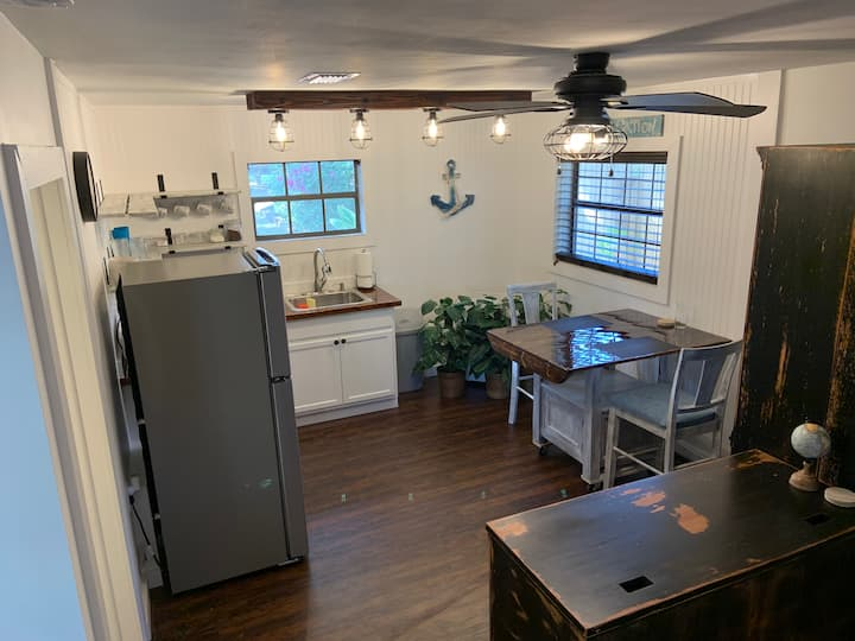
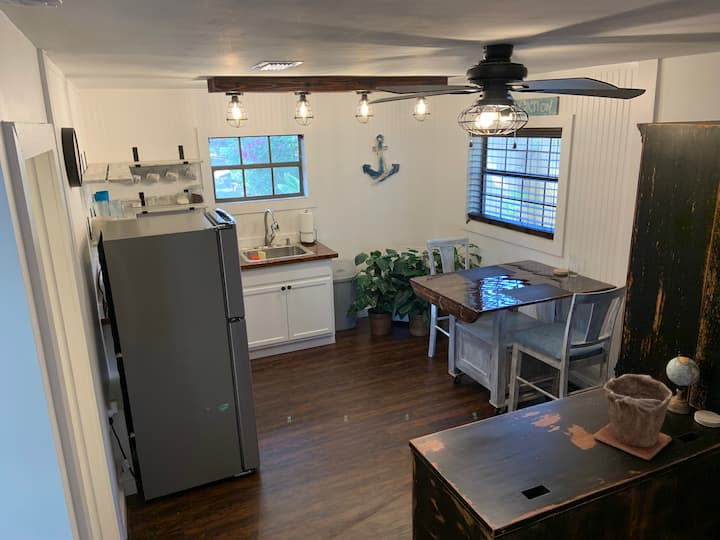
+ plant pot [592,373,673,461]
